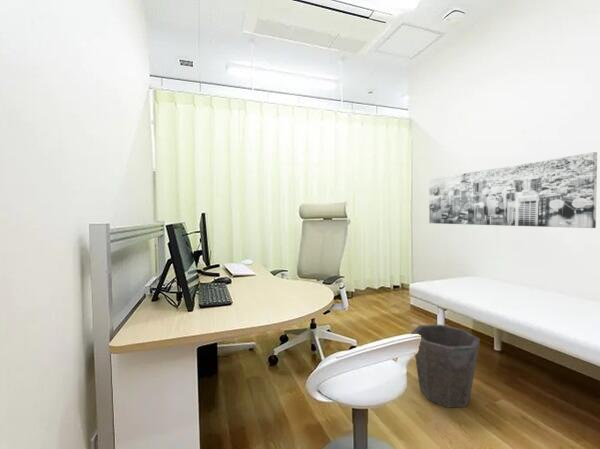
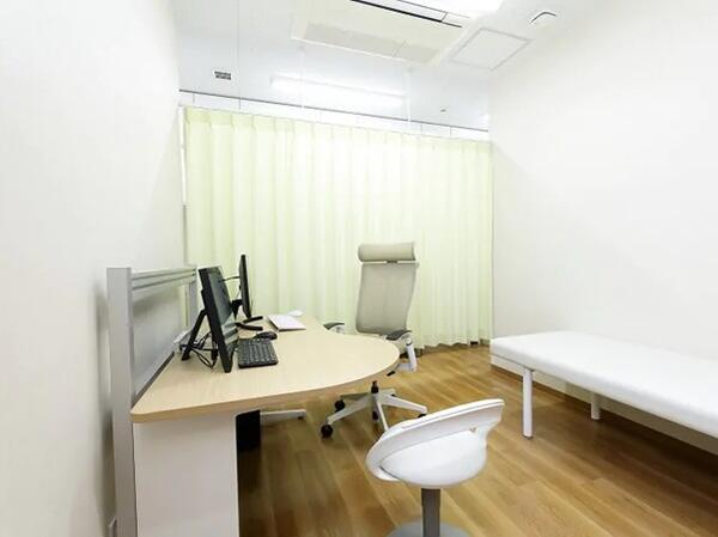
- waste bin [410,324,481,409]
- wall art [428,151,598,229]
